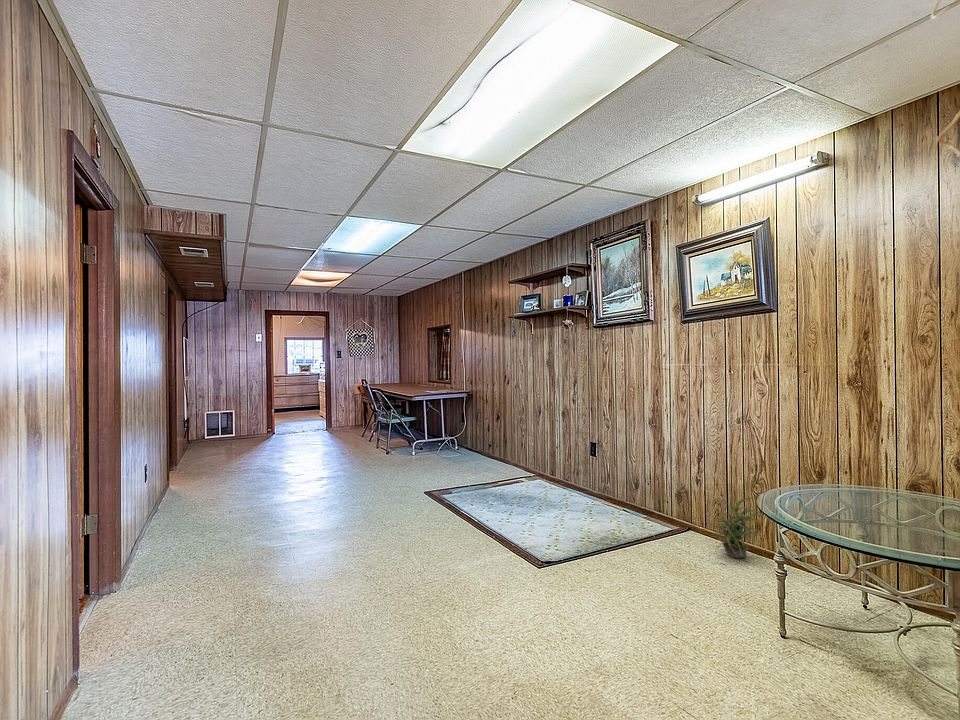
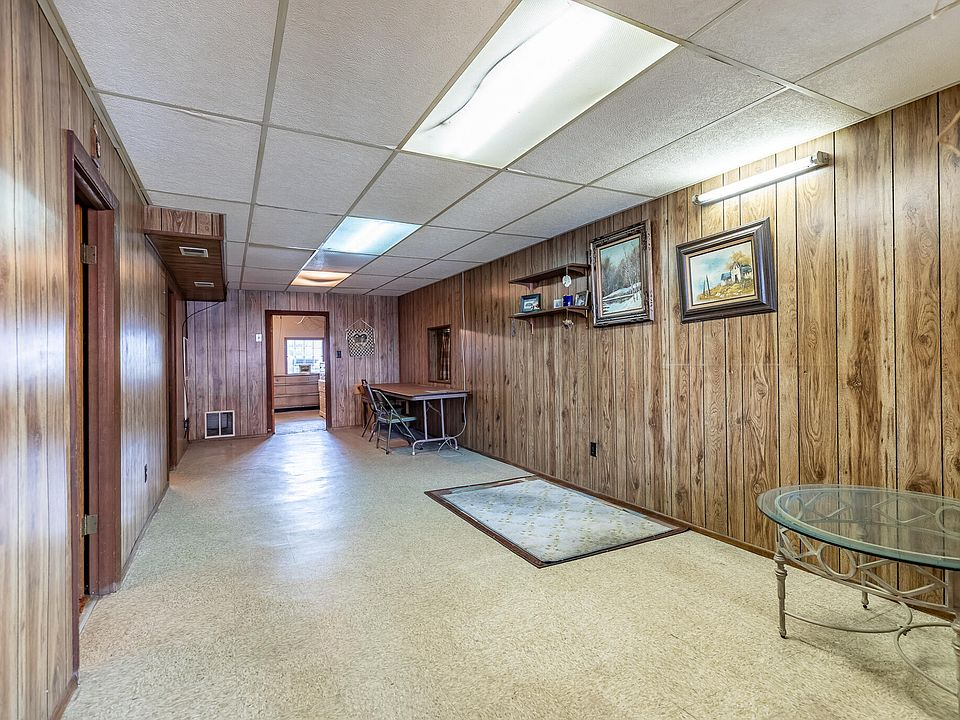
- potted plant [709,491,766,559]
